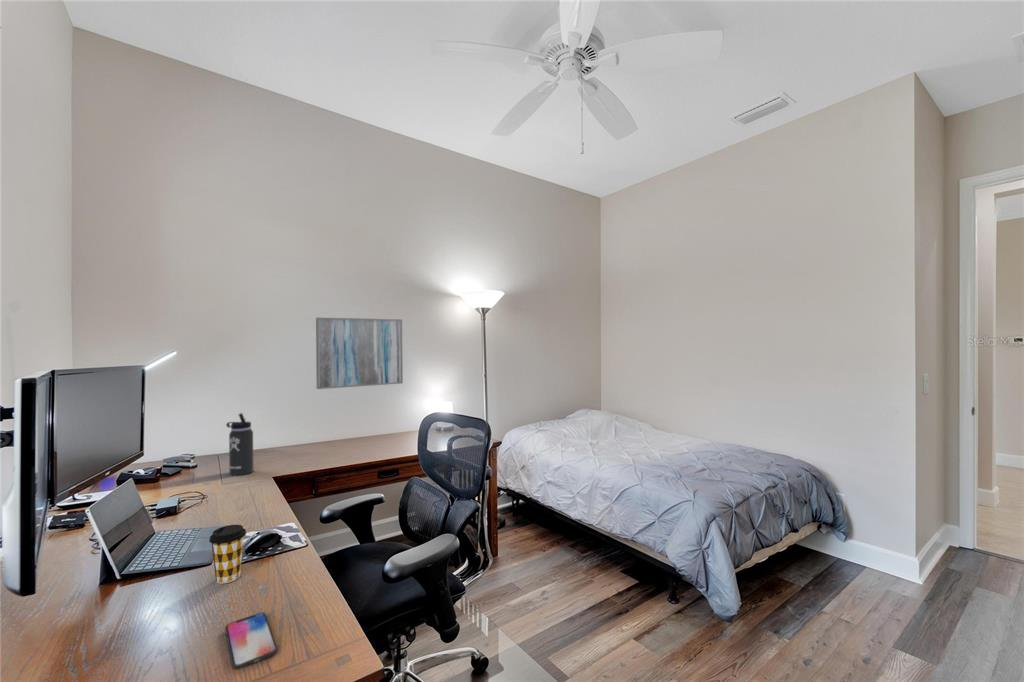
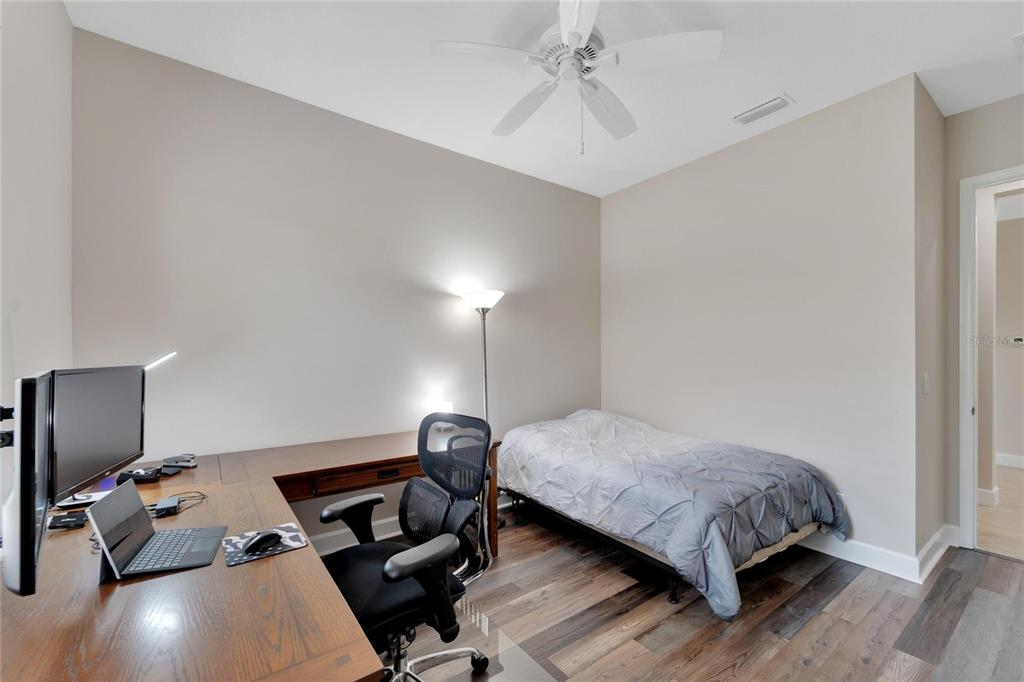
- coffee cup [208,524,247,585]
- thermos bottle [225,412,254,477]
- smartphone [224,611,278,670]
- wall art [315,317,404,390]
